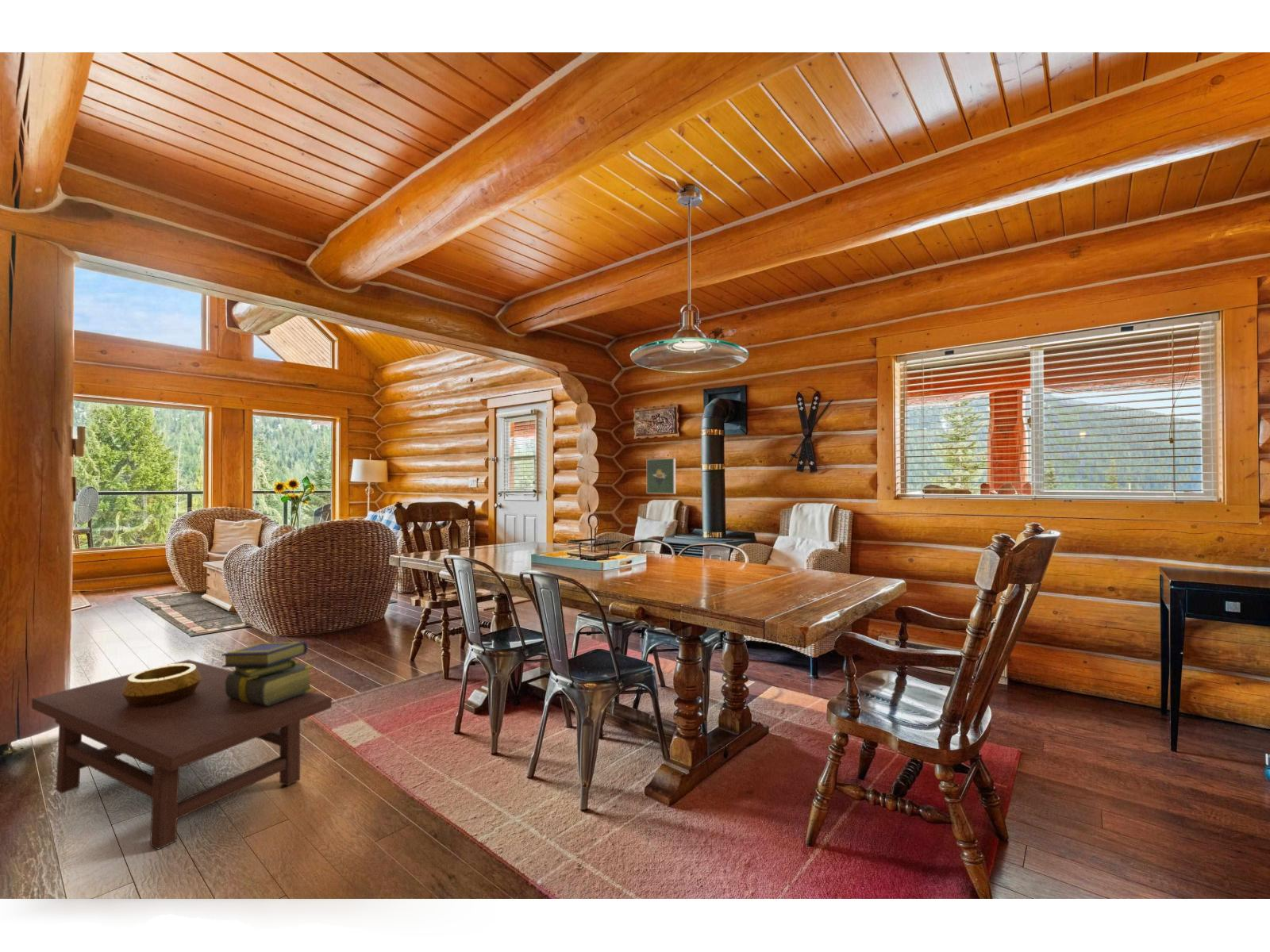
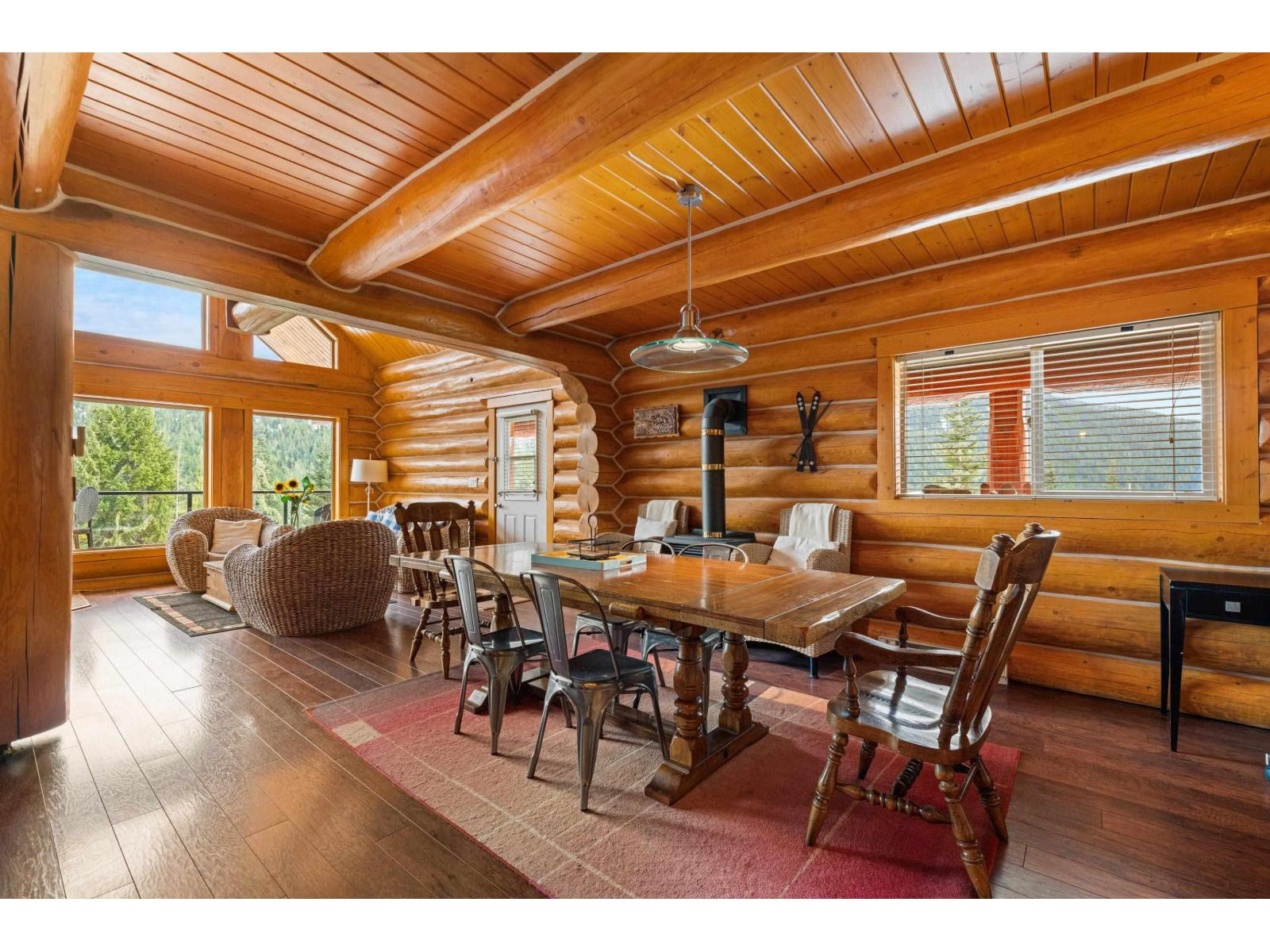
- coffee table [31,658,333,850]
- stack of books [221,641,314,705]
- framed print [646,458,676,494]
- decorative bowl [121,664,202,708]
